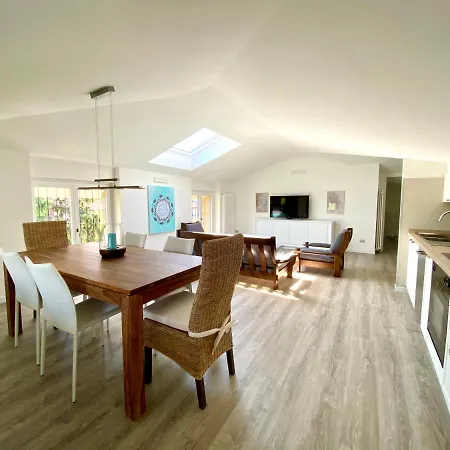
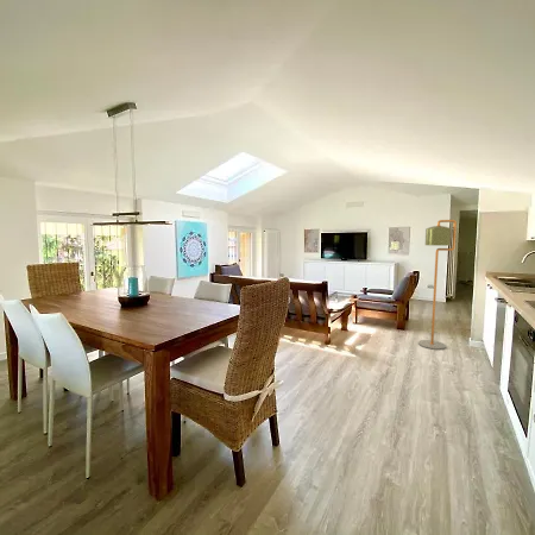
+ floor lamp [417,219,458,351]
